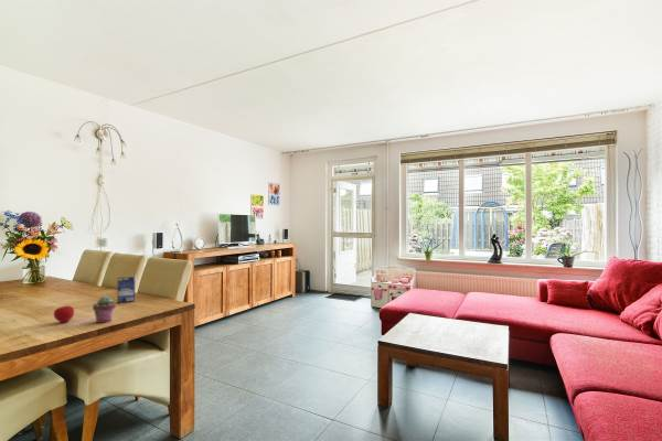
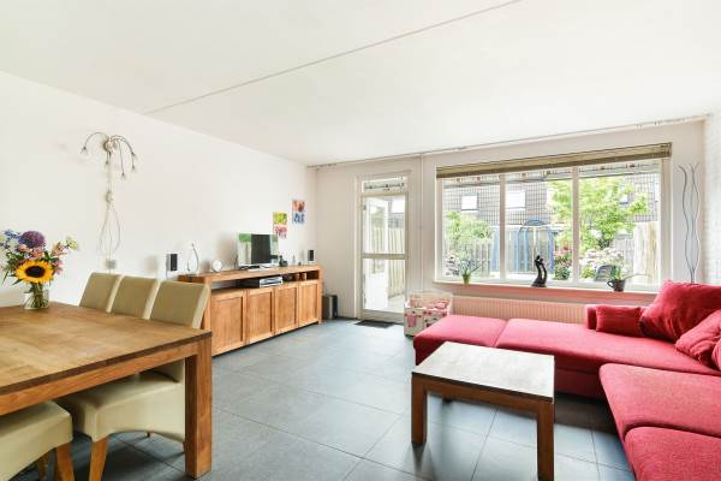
- small box [116,276,136,303]
- apple [53,304,75,324]
- potted succulent [92,295,117,324]
